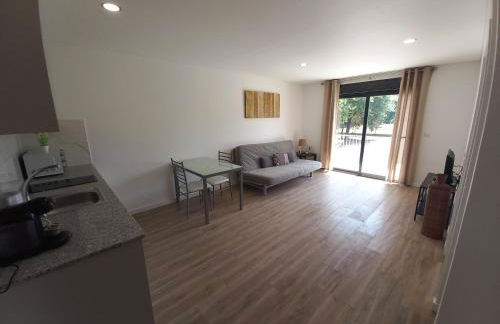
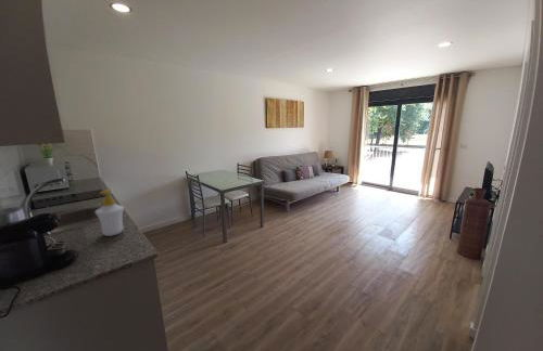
+ soap bottle [94,187,125,237]
